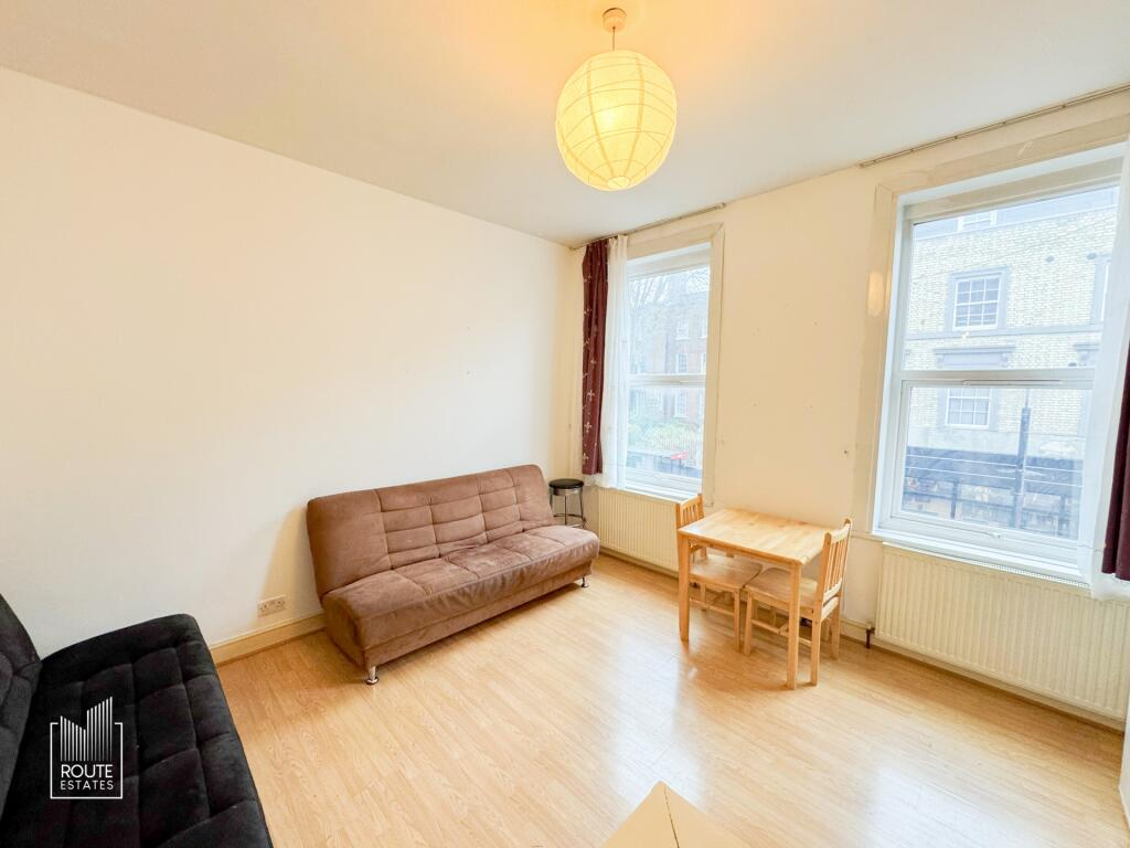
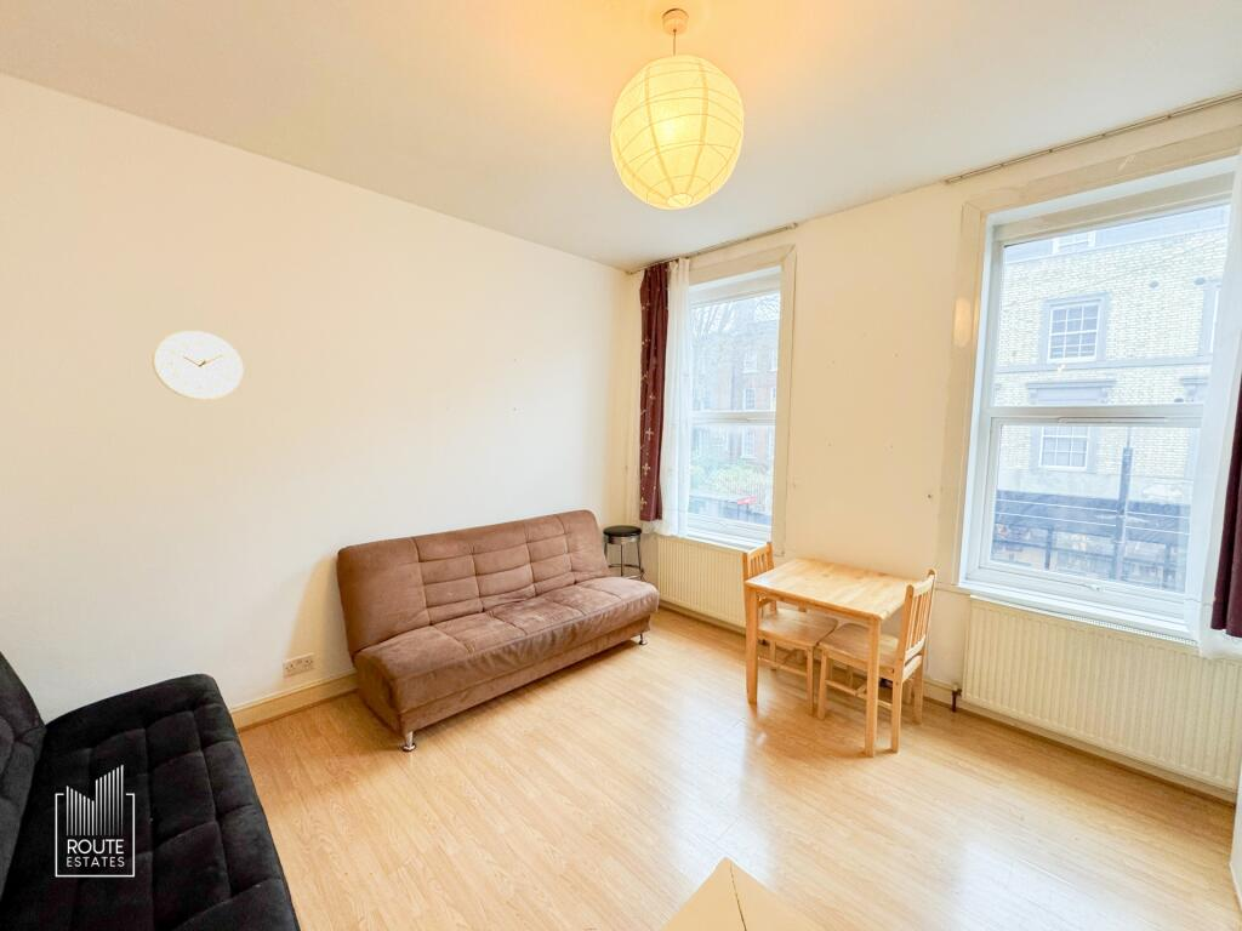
+ wall clock [152,330,244,401]
